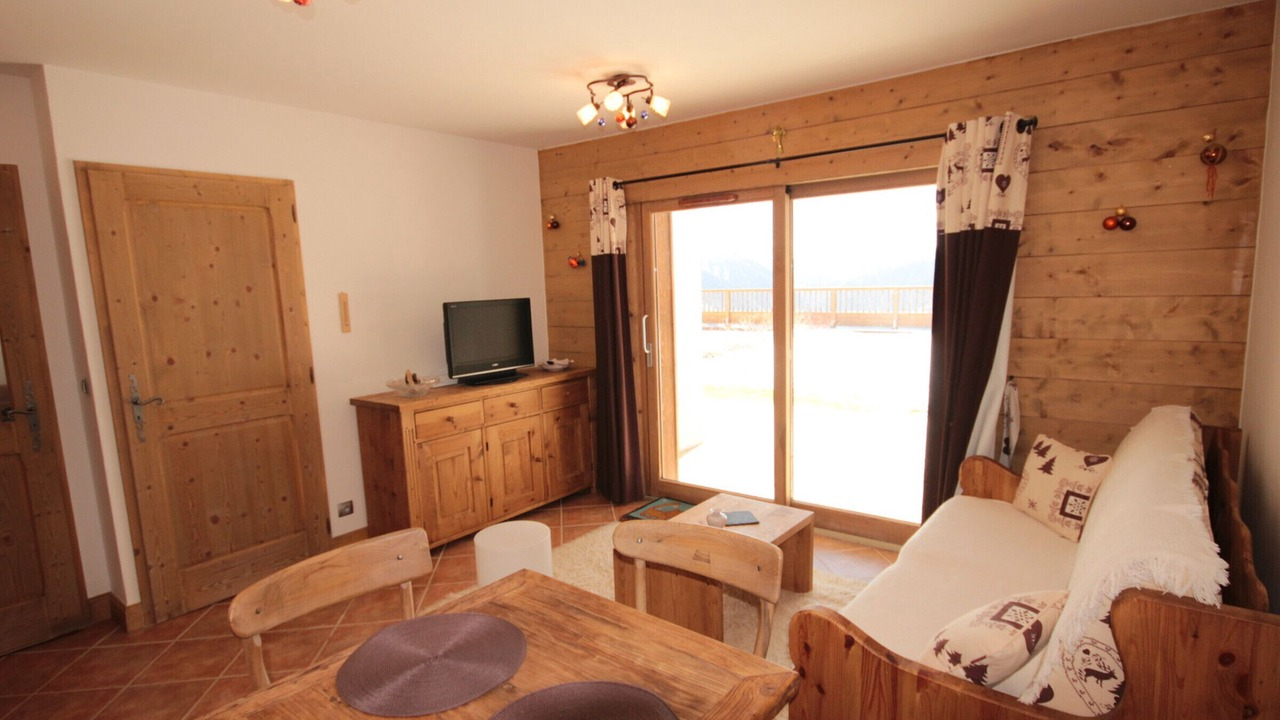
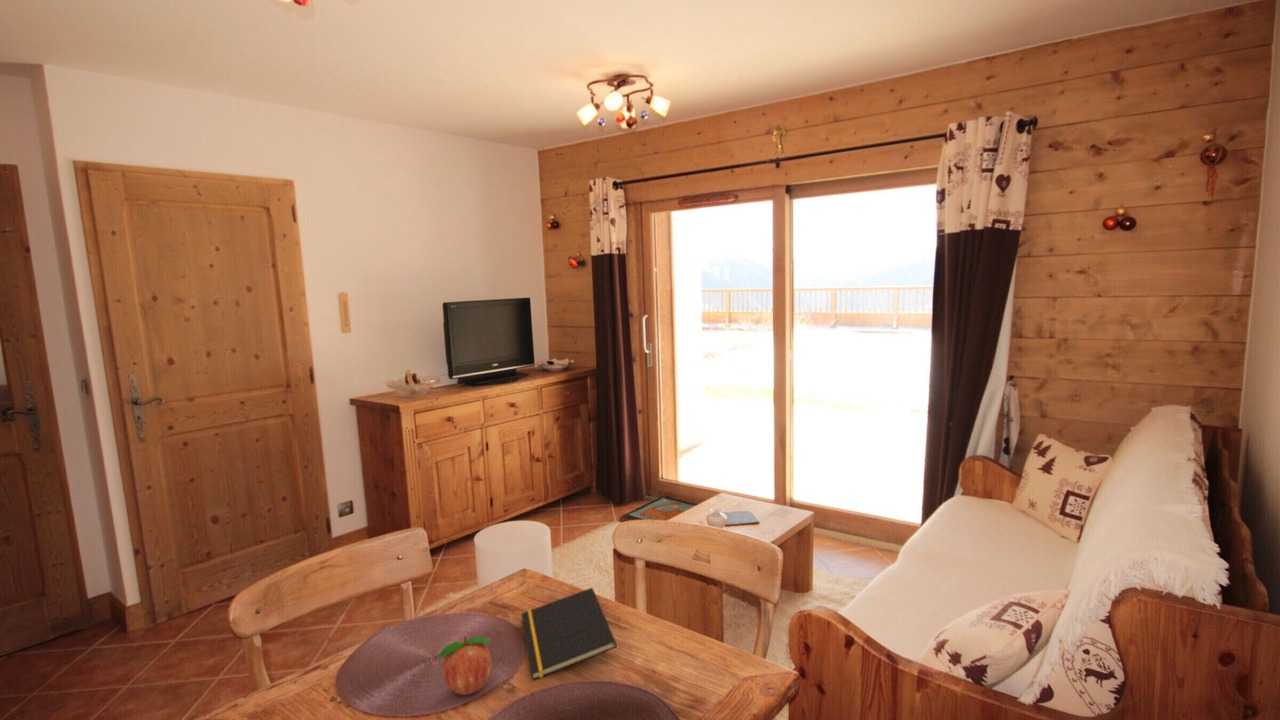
+ fruit [437,635,493,696]
+ notepad [520,587,618,681]
